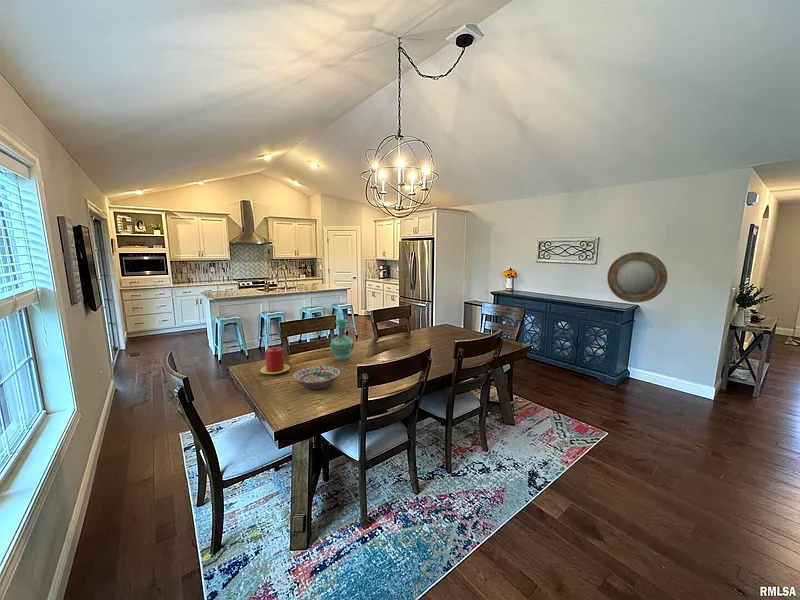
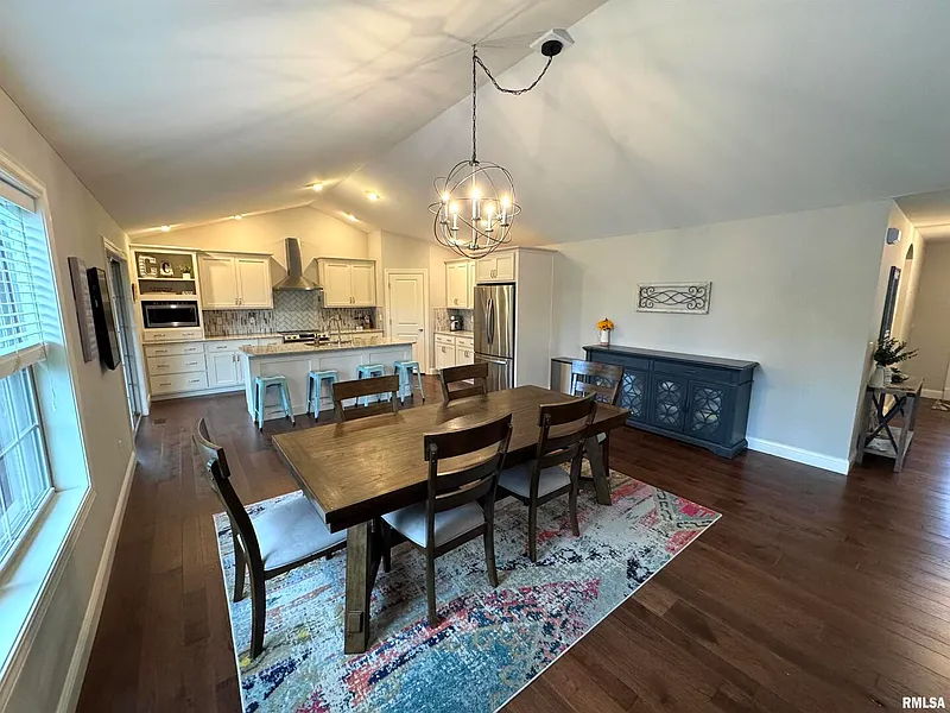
- decorative bowl [291,365,342,390]
- home mirror [606,251,669,304]
- candle [260,346,291,375]
- vase [329,319,355,361]
